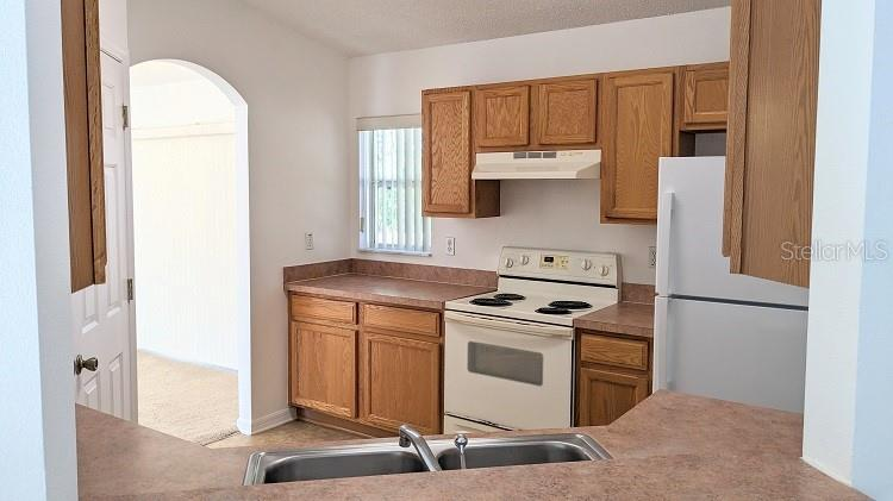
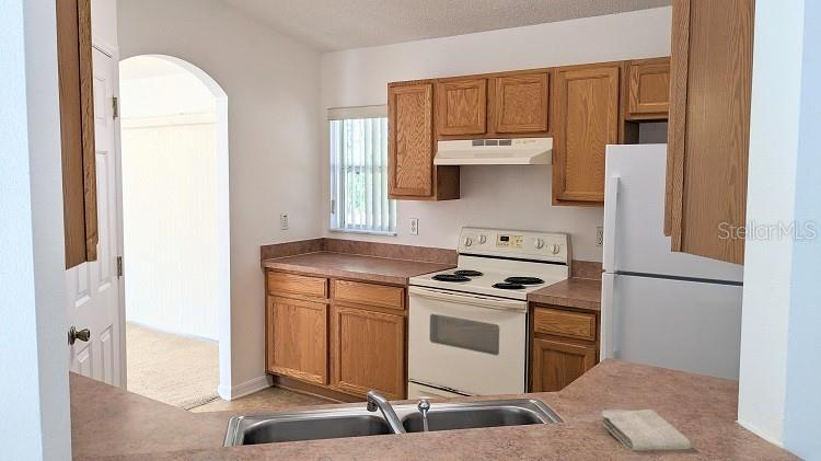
+ washcloth [599,408,693,452]
